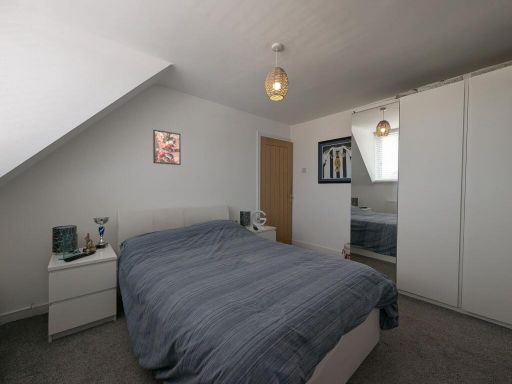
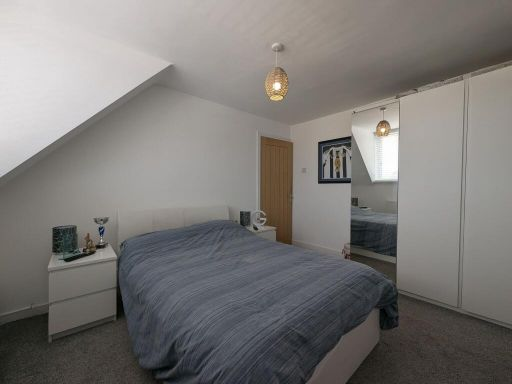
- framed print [152,129,182,166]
